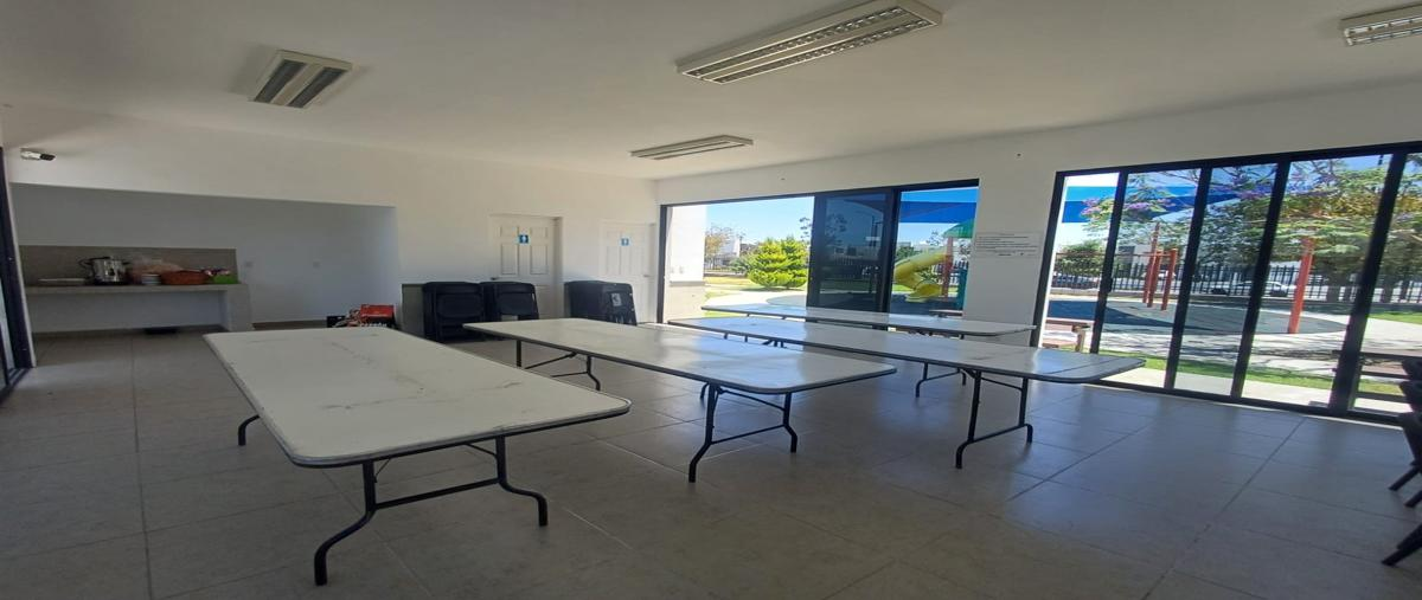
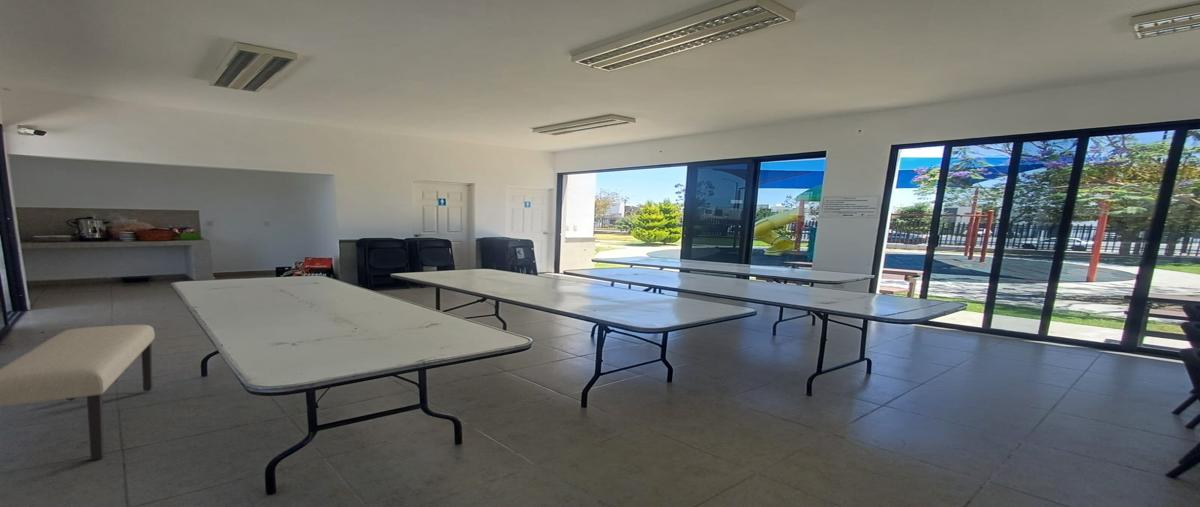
+ bench [0,324,156,462]
